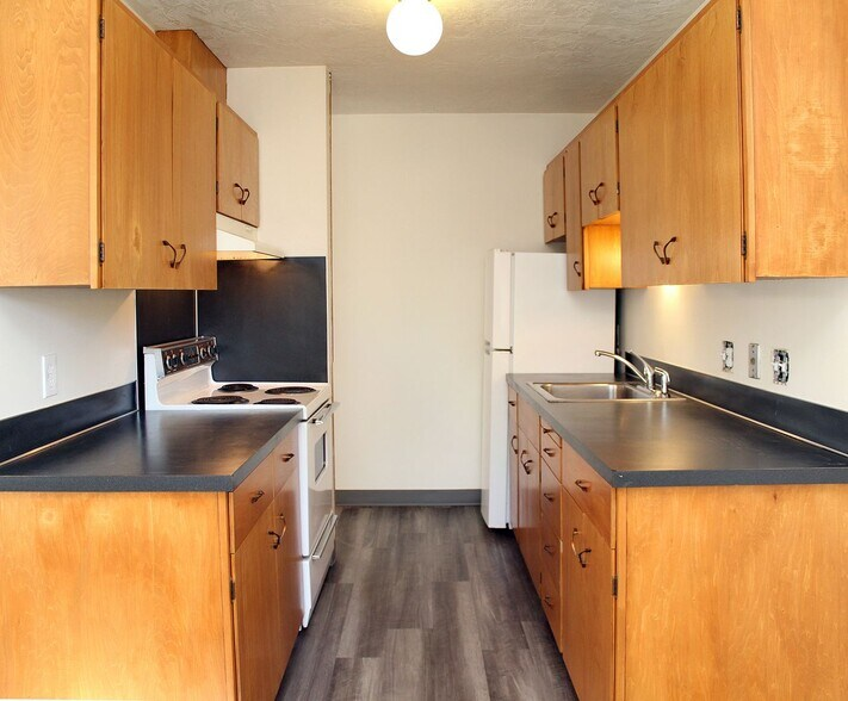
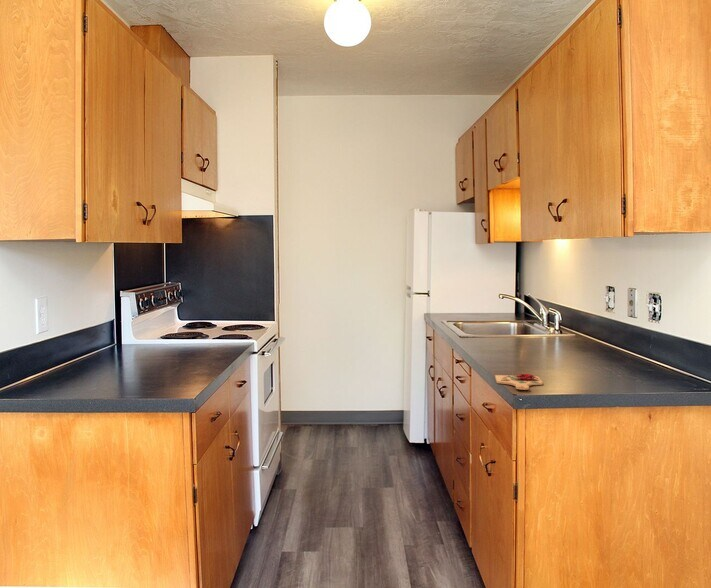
+ cutting board [494,370,544,391]
